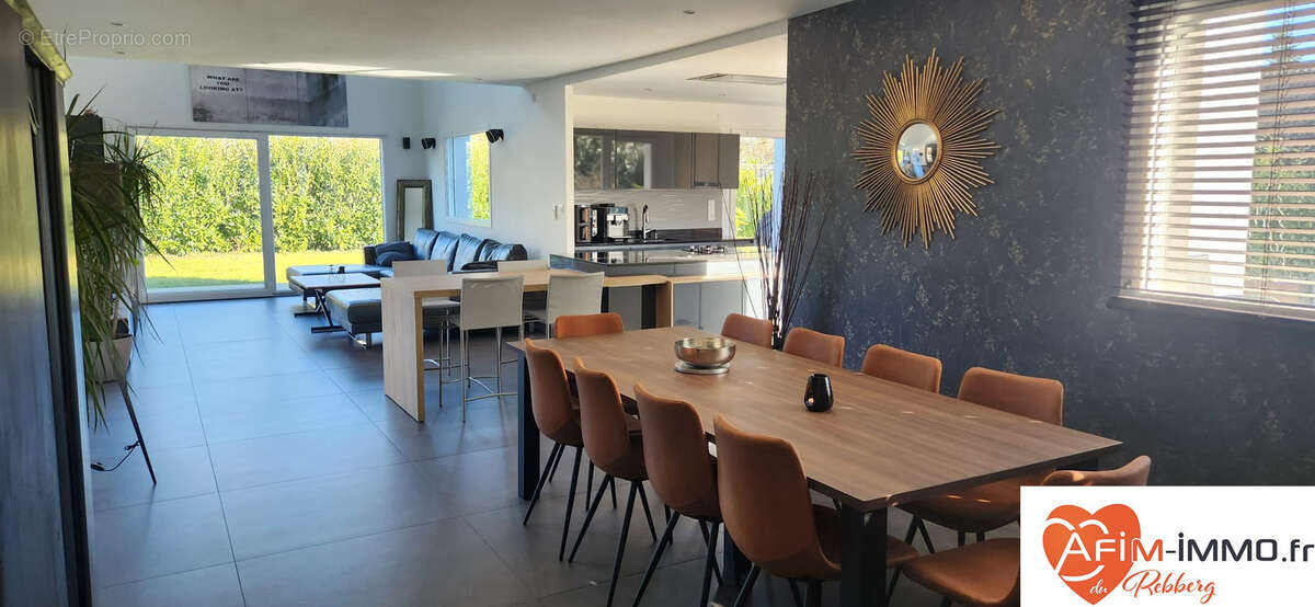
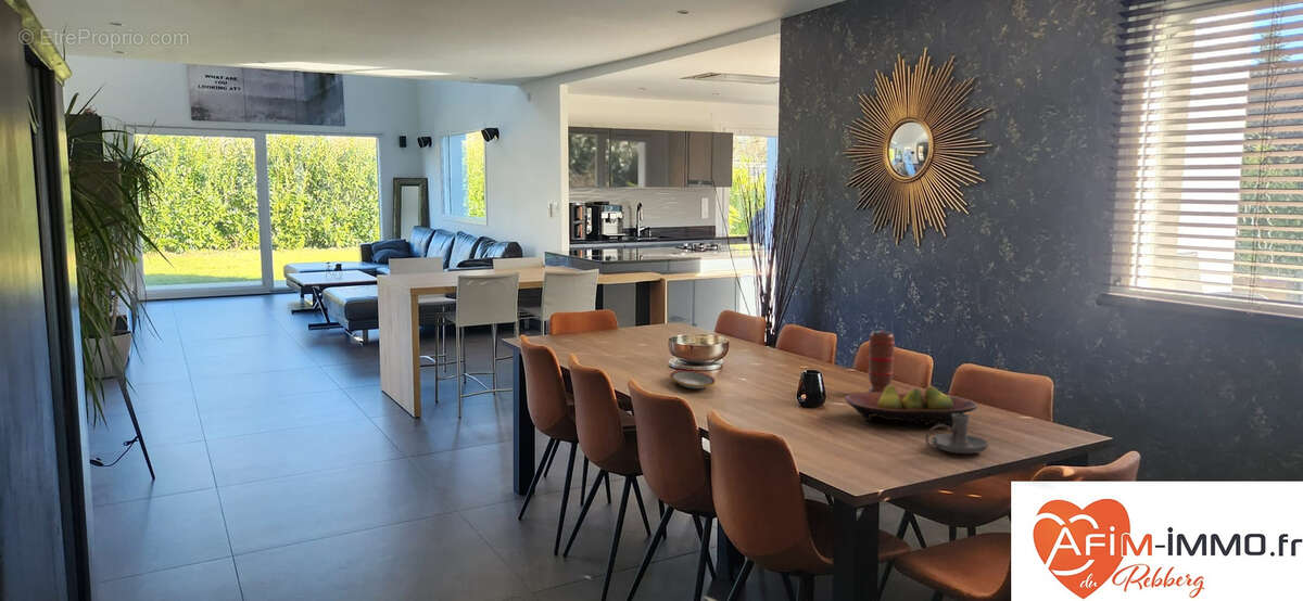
+ fruit bowl [845,383,979,426]
+ spice grinder [866,330,896,393]
+ candle holder [924,413,989,455]
+ plate [669,370,716,389]
